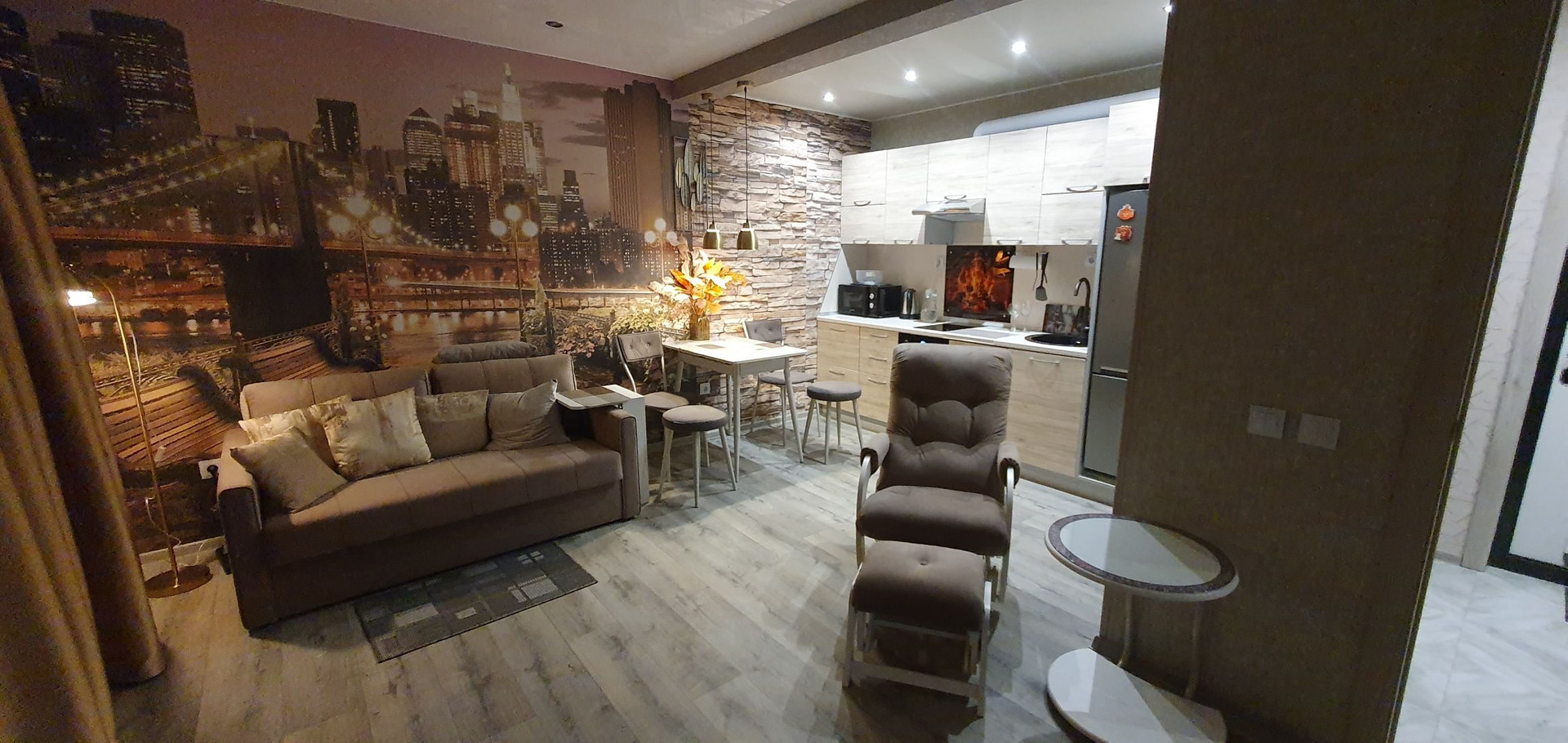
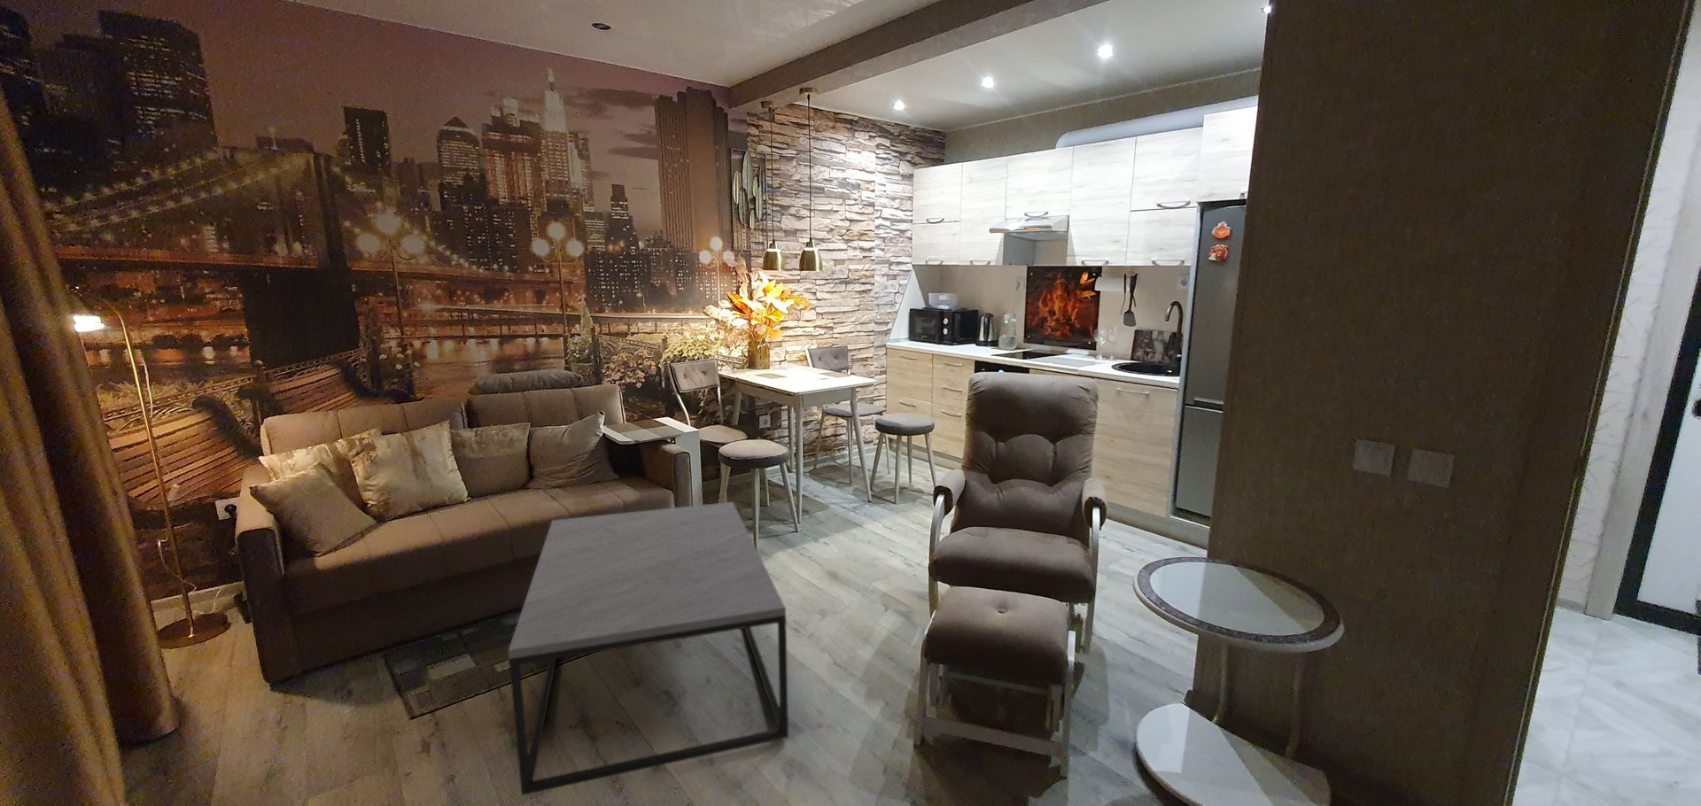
+ coffee table [507,501,790,796]
